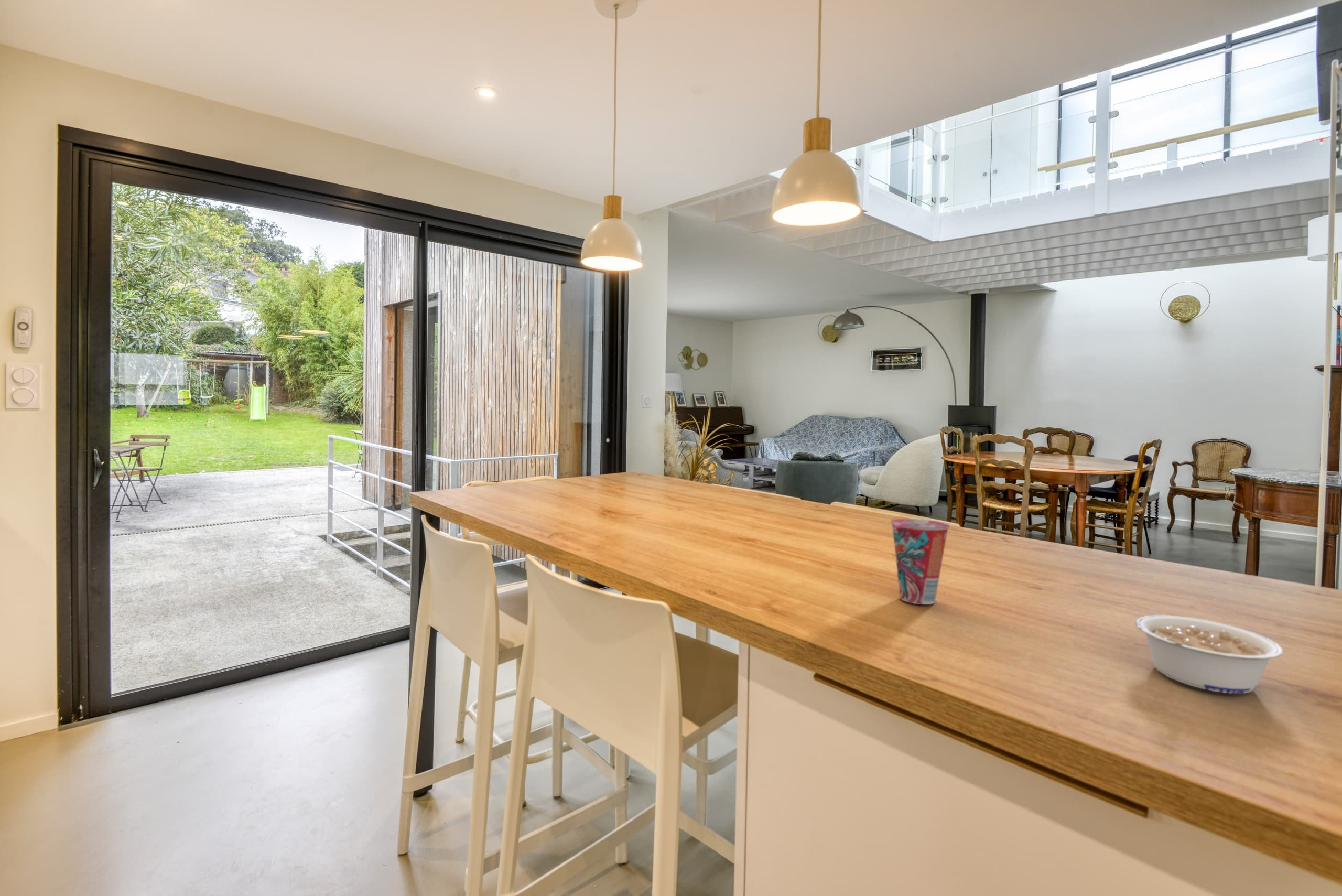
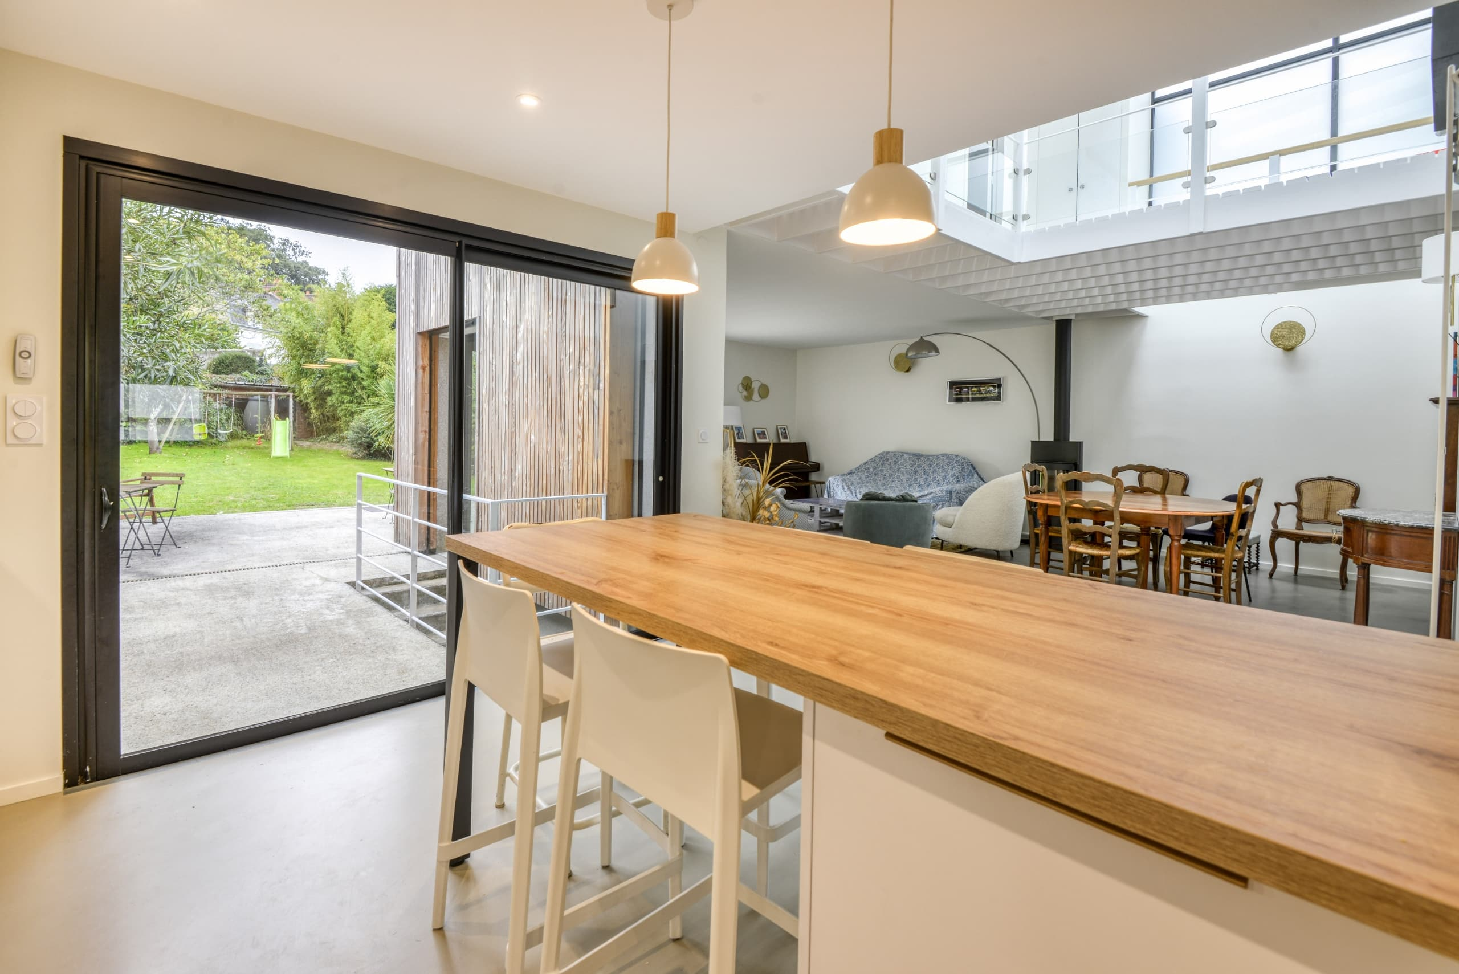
- cup [890,519,950,605]
- legume [1135,614,1284,695]
